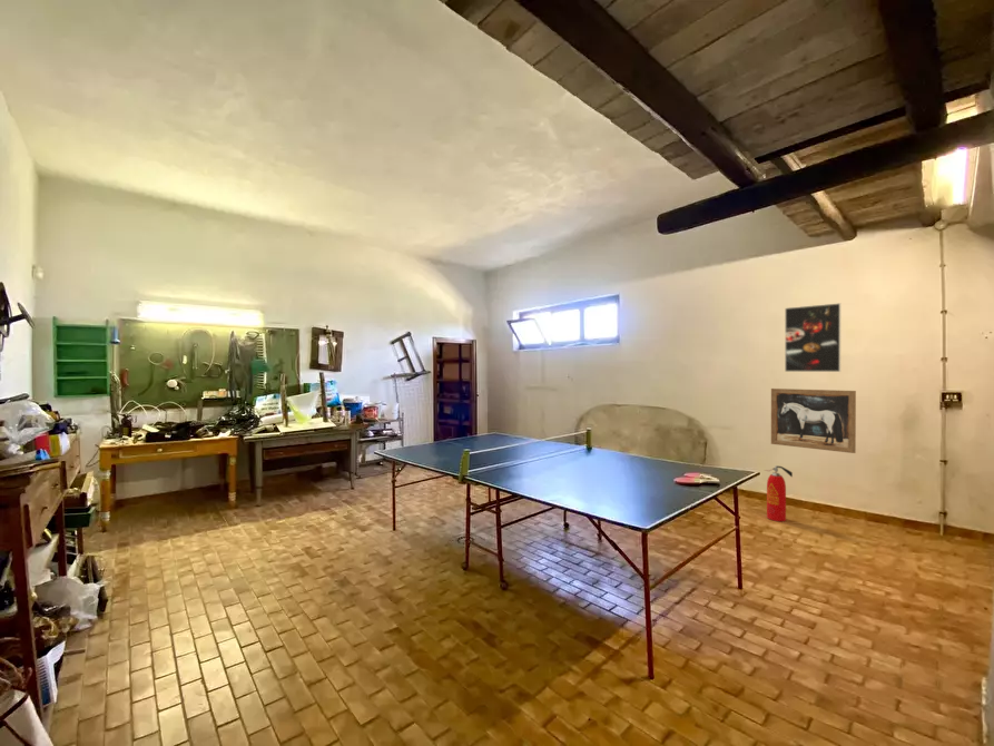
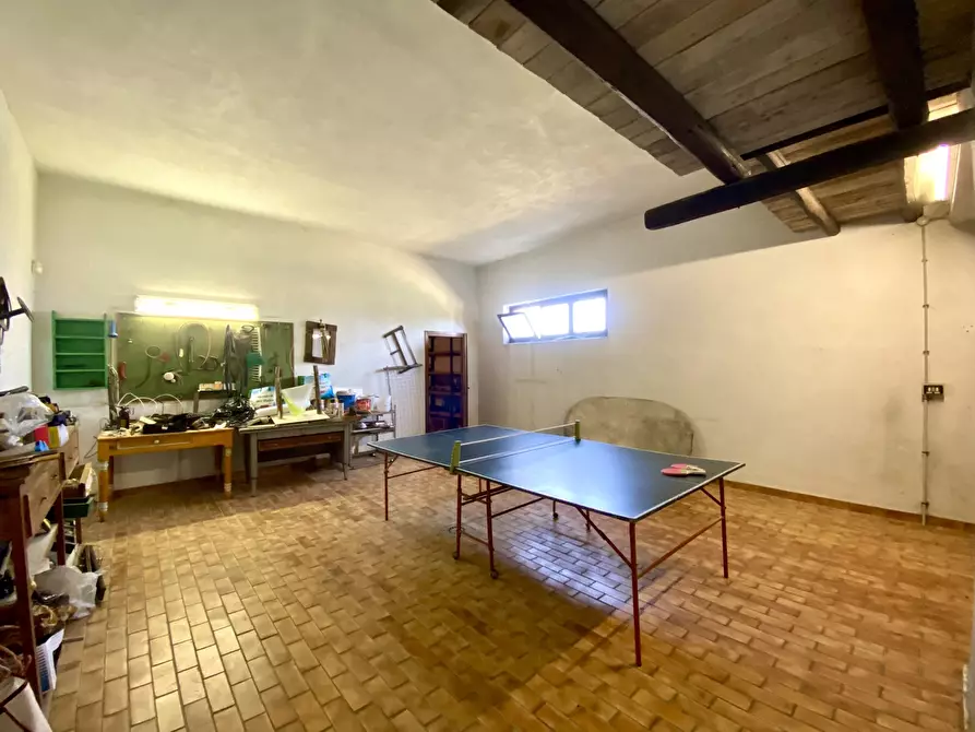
- wall art [770,387,857,454]
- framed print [784,302,842,373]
- fire extinguisher [764,464,794,522]
